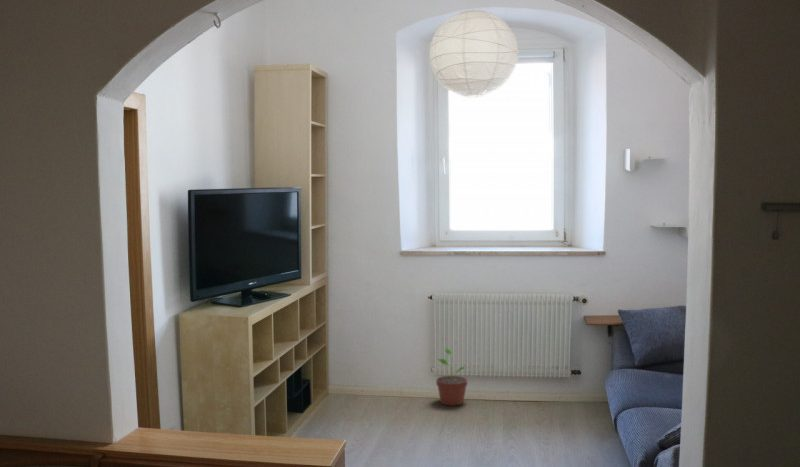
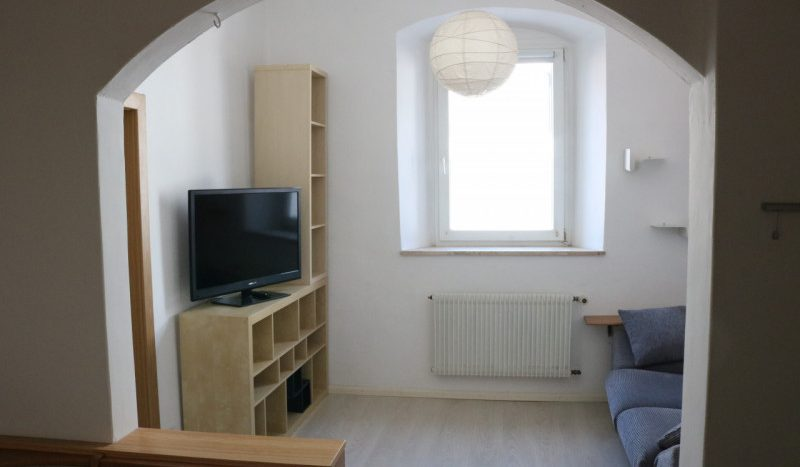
- potted plant [435,348,468,407]
